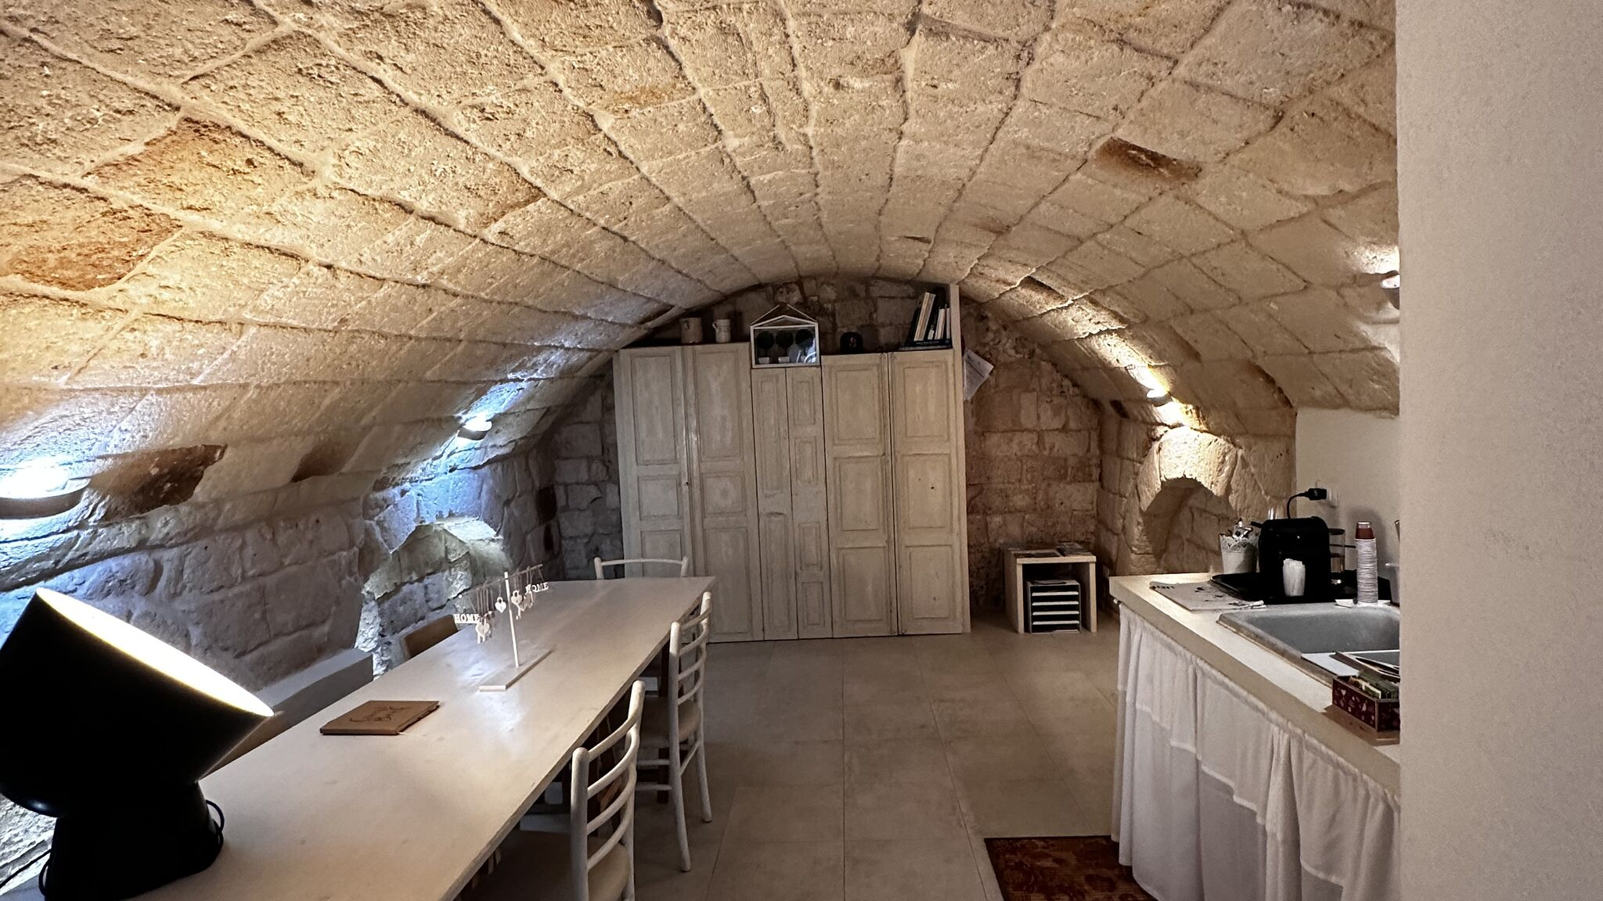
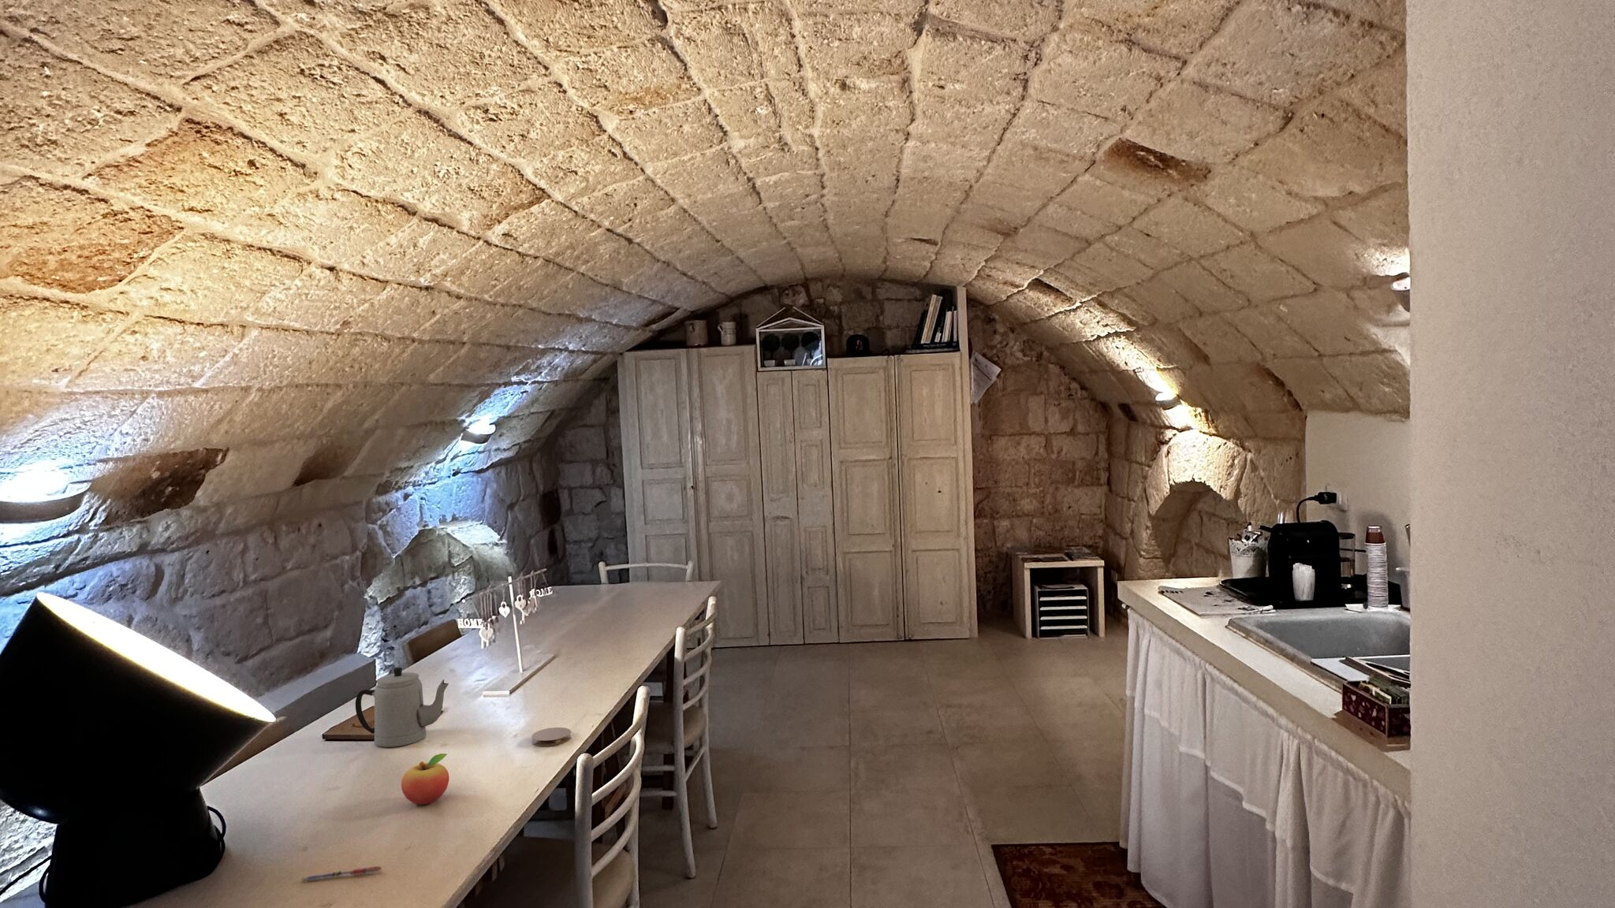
+ pen [301,866,383,883]
+ fruit [400,753,449,806]
+ teapot [355,666,449,748]
+ coaster [530,726,571,746]
